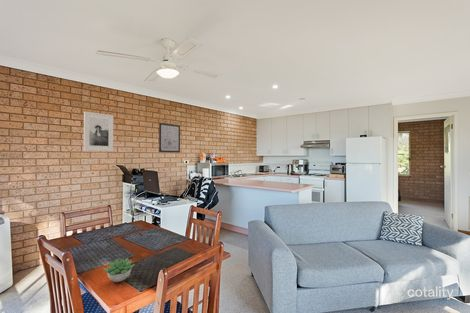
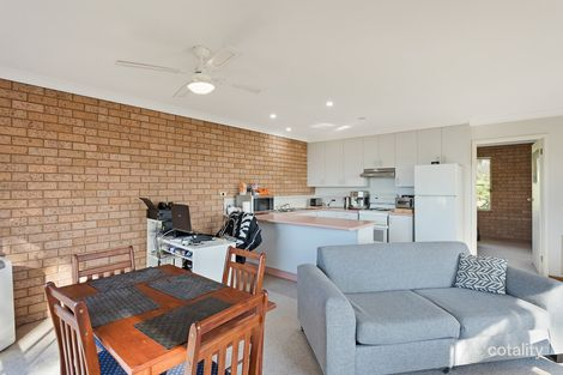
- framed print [83,111,114,152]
- succulent plant [103,257,136,283]
- wall art [158,122,181,154]
